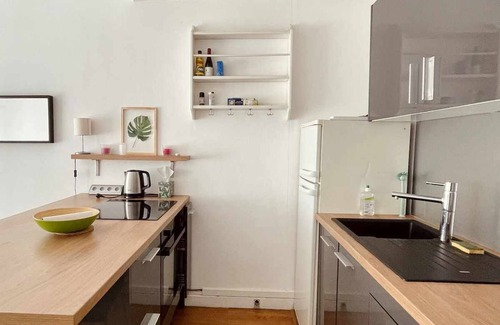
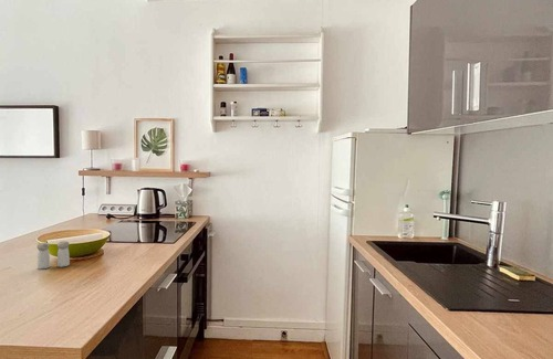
+ salt and pepper shaker [35,240,71,270]
